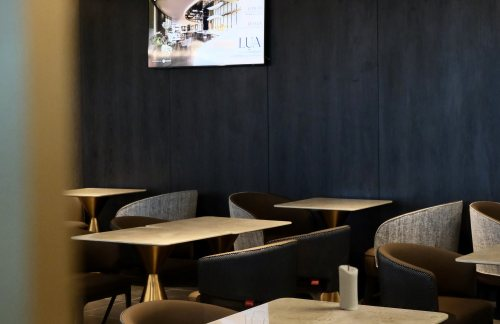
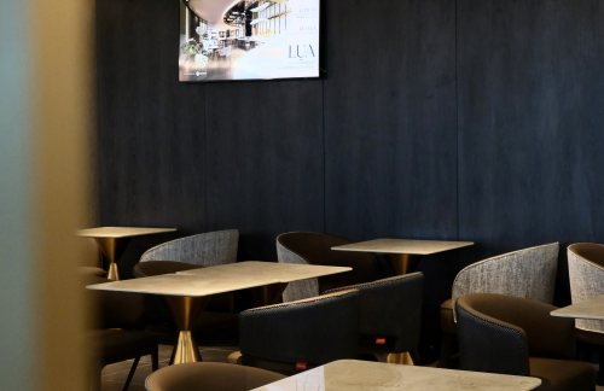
- candle [338,264,360,312]
